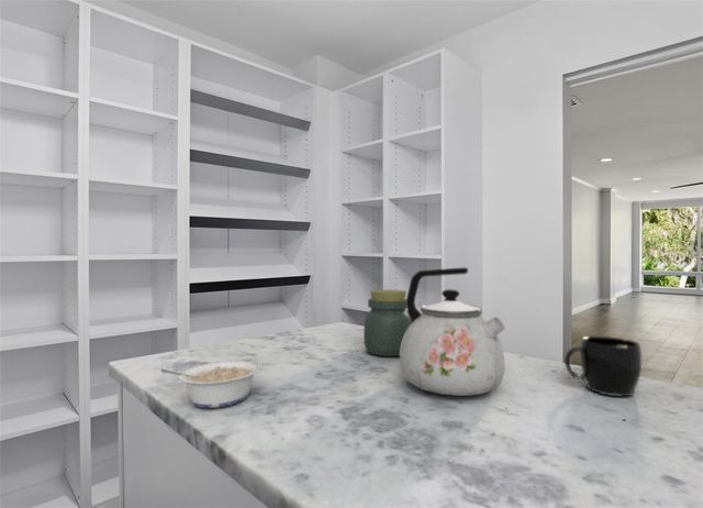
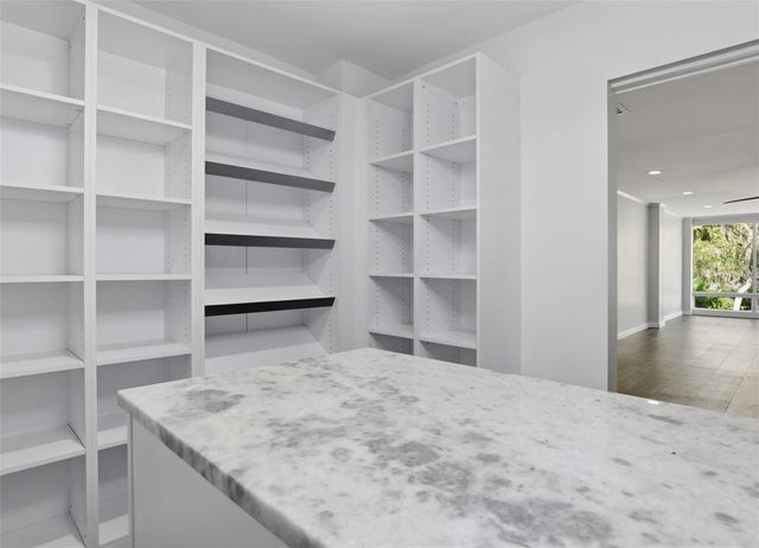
- mug [563,335,643,397]
- jar [362,289,411,357]
- kettle [399,266,506,397]
- legume [159,360,261,409]
